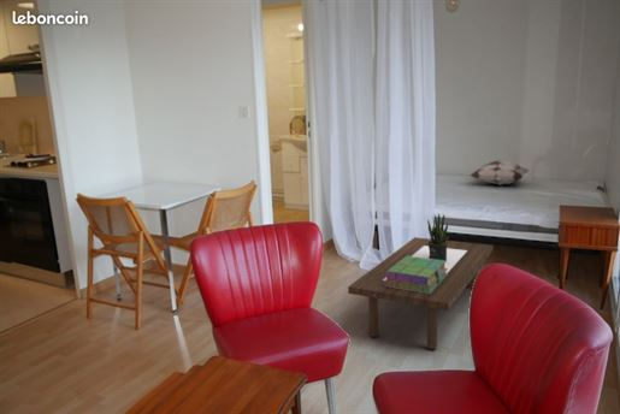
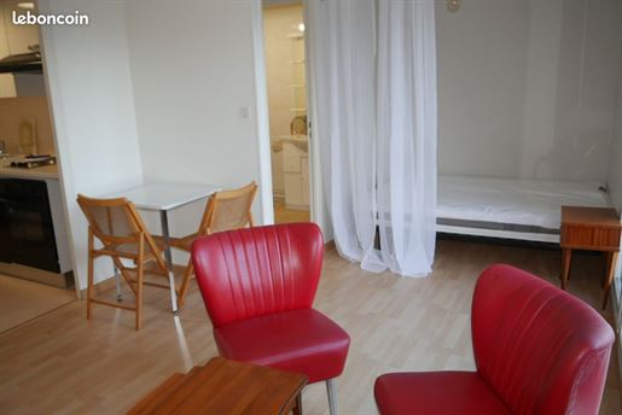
- decorative pillow [468,160,531,187]
- coffee table [347,236,495,350]
- potted plant [426,213,450,261]
- stack of books [384,256,448,294]
